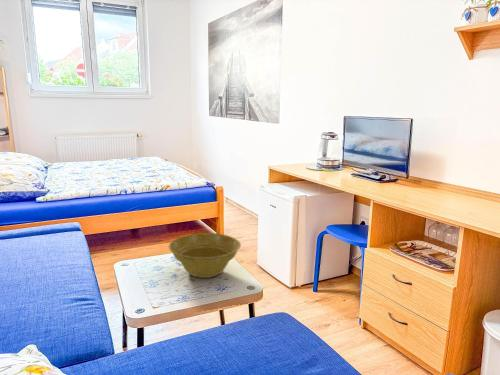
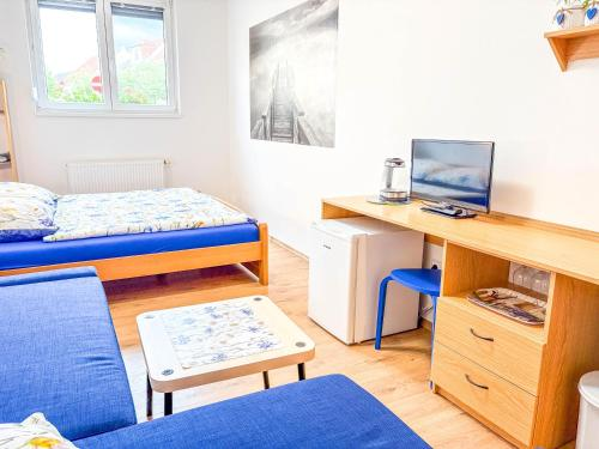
- planter bowl [168,232,242,279]
